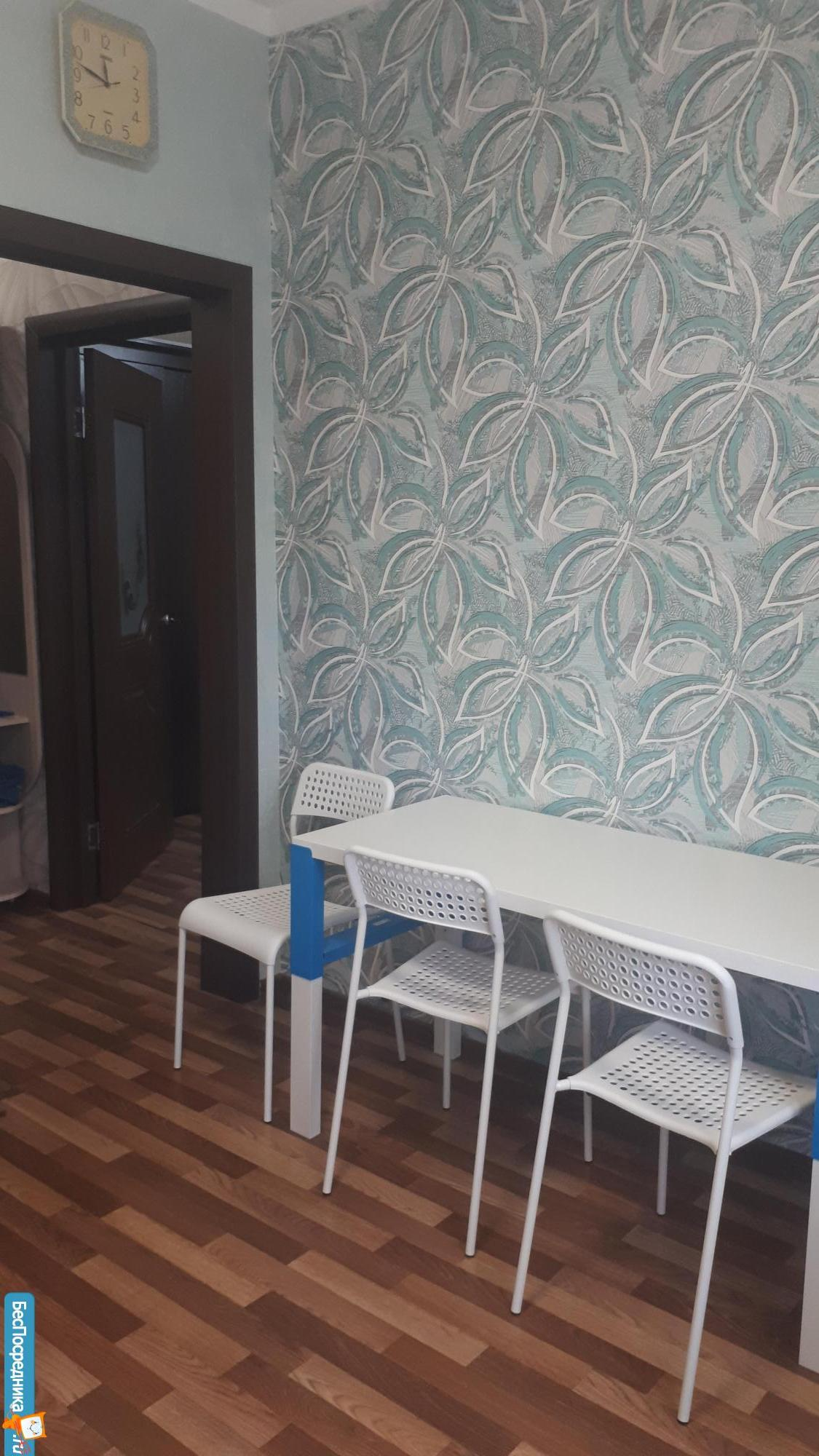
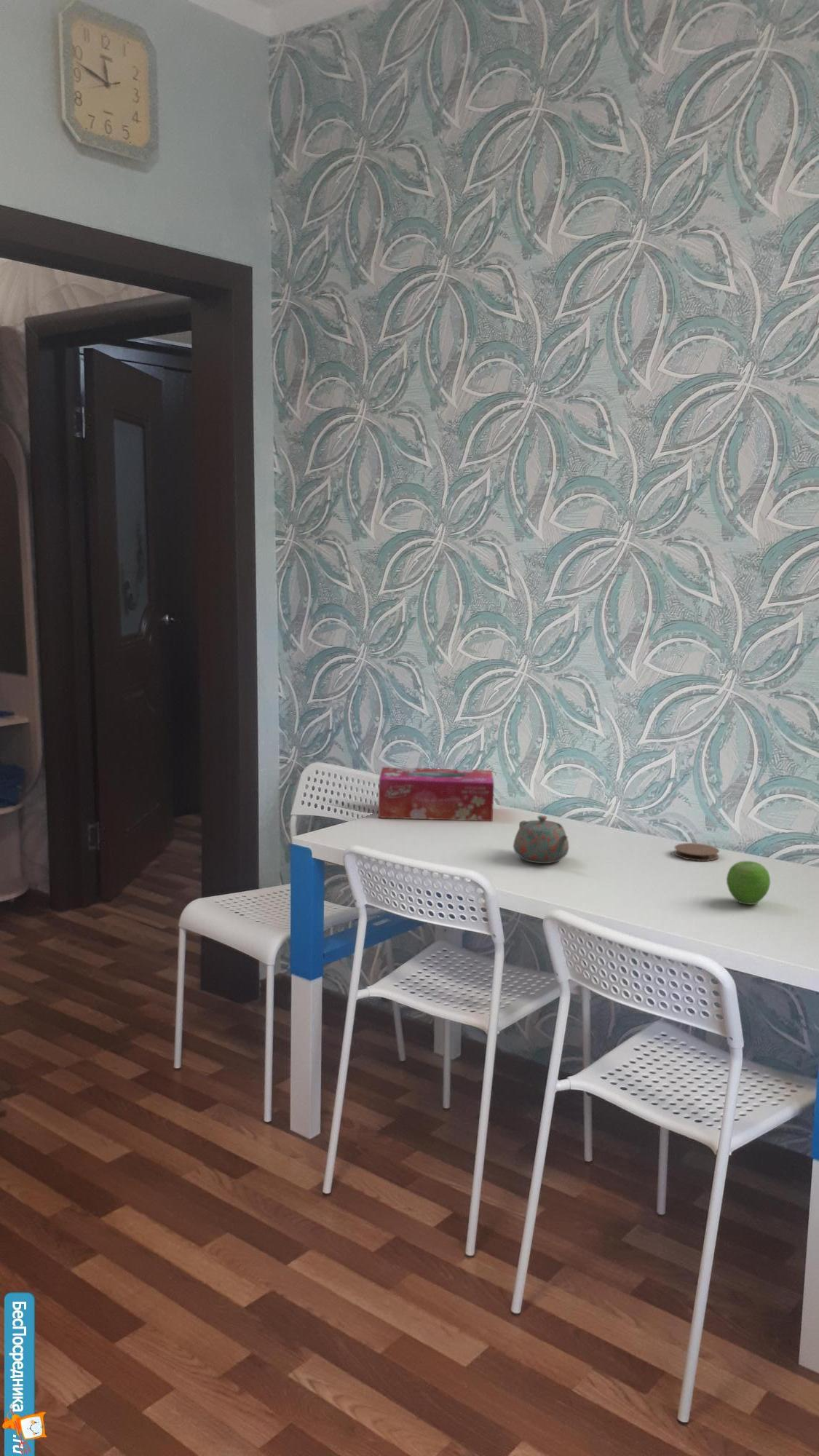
+ fruit [726,860,771,906]
+ teapot [513,815,569,864]
+ tissue box [378,767,494,822]
+ coaster [673,842,720,862]
